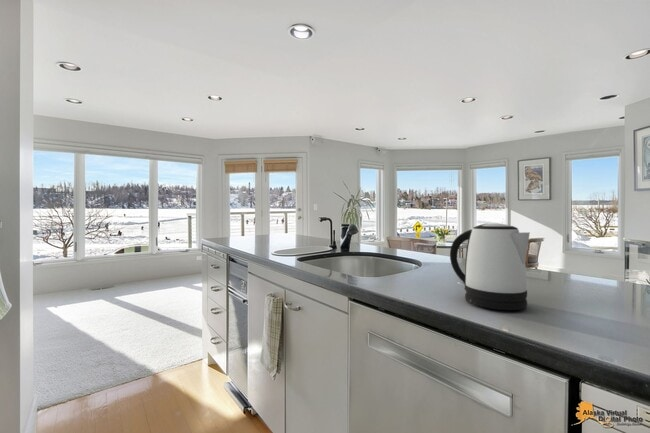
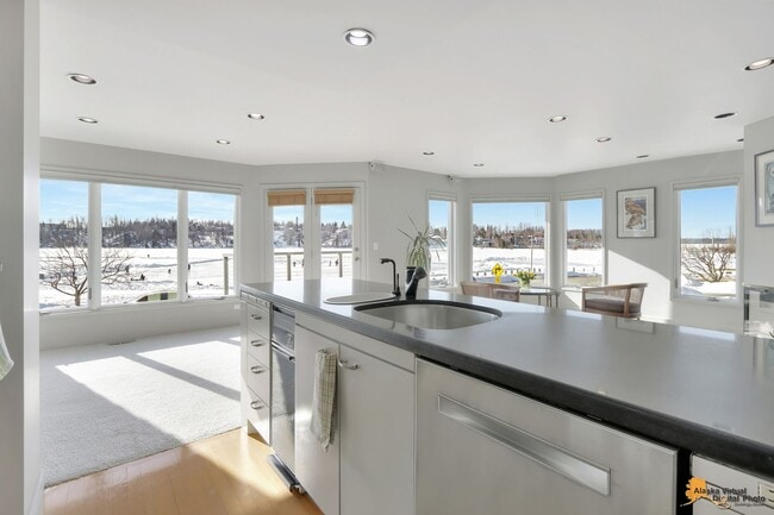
- kettle [449,222,531,311]
